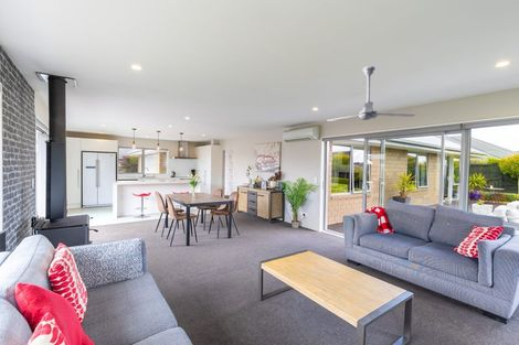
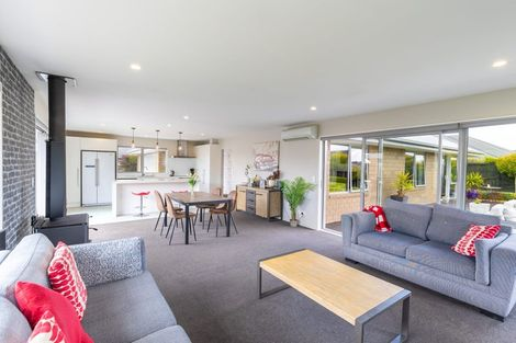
- ceiling fan [326,65,416,122]
